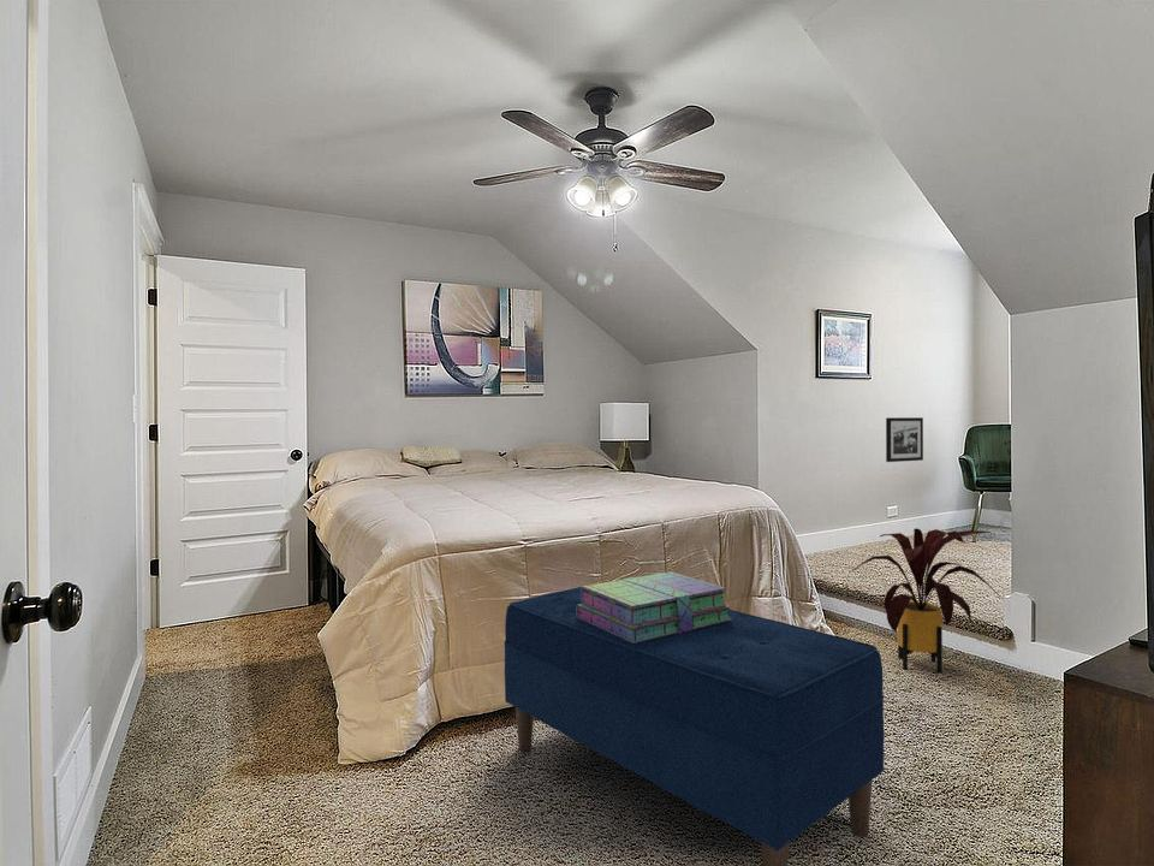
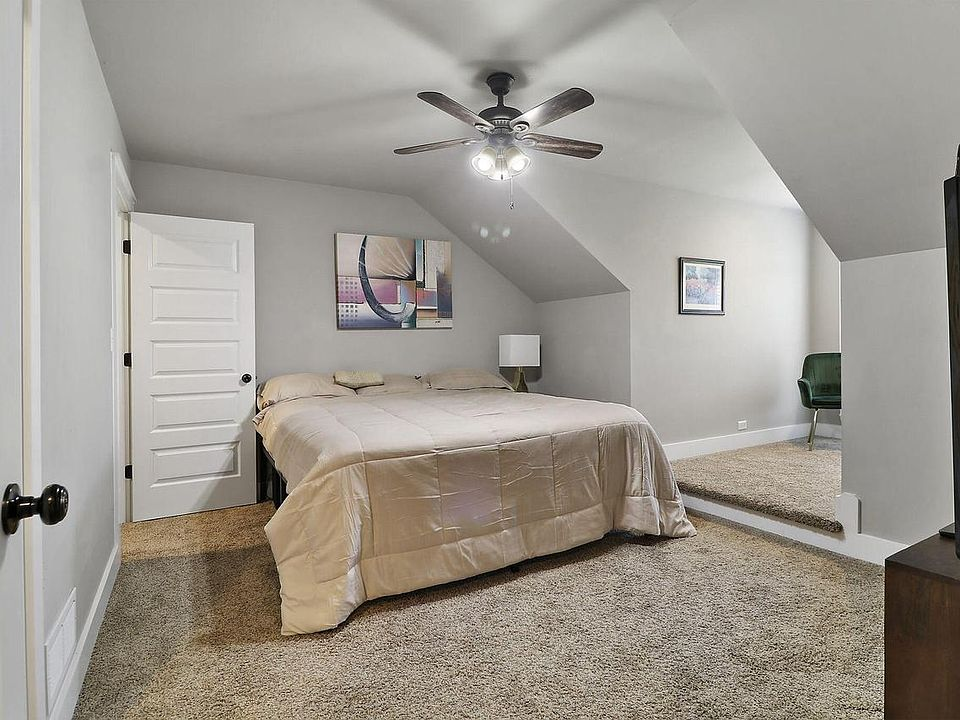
- picture frame [885,416,924,463]
- house plant [849,527,1003,675]
- stack of books [576,570,732,643]
- bench [504,580,885,866]
